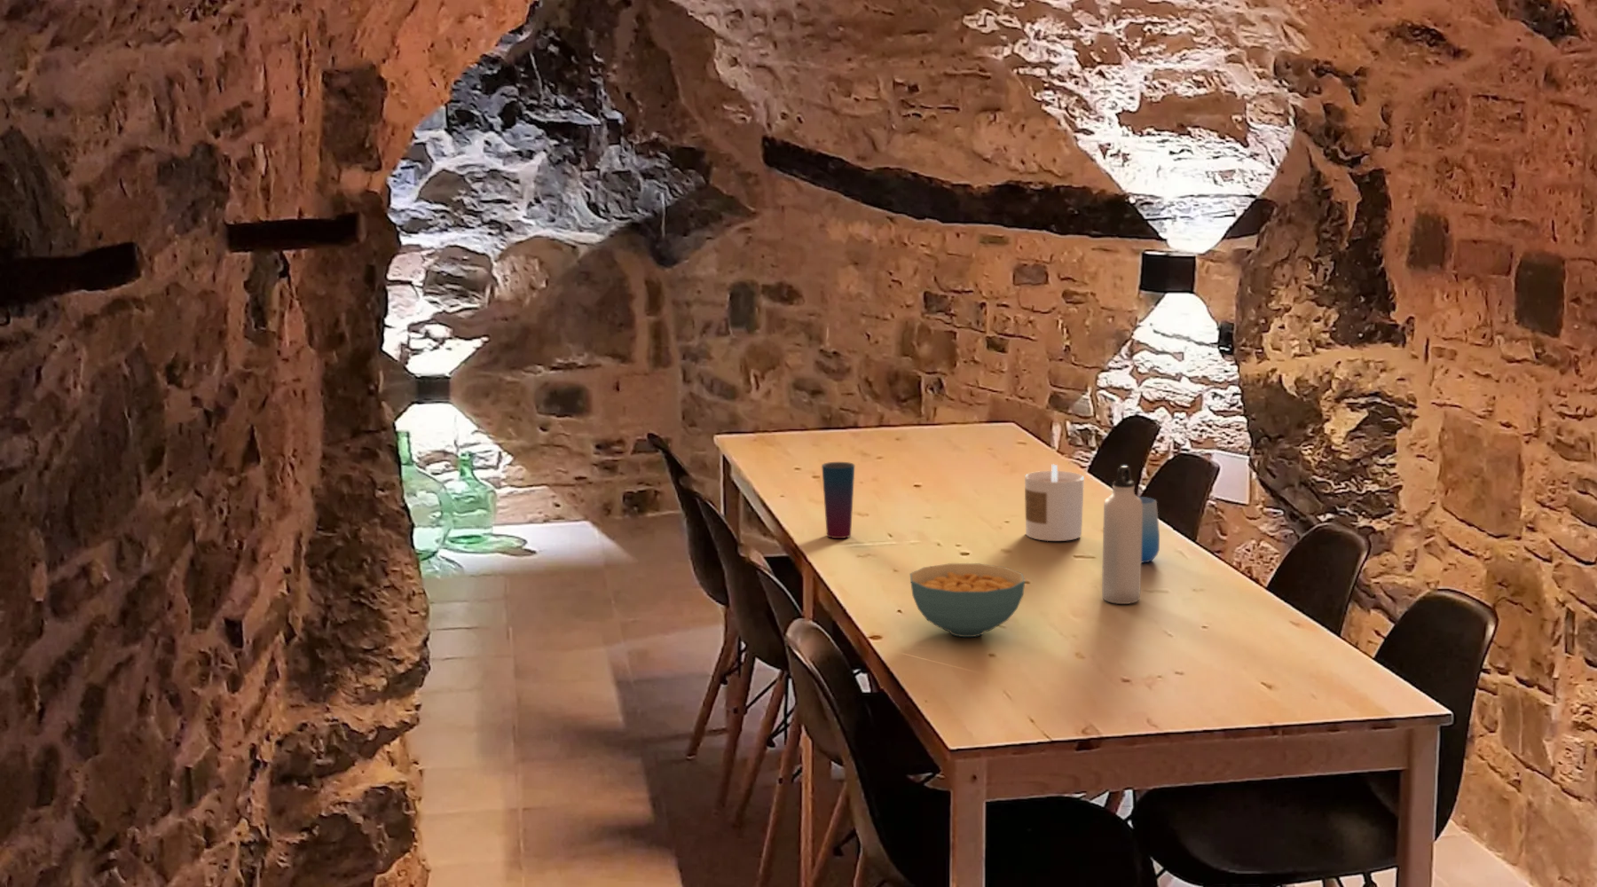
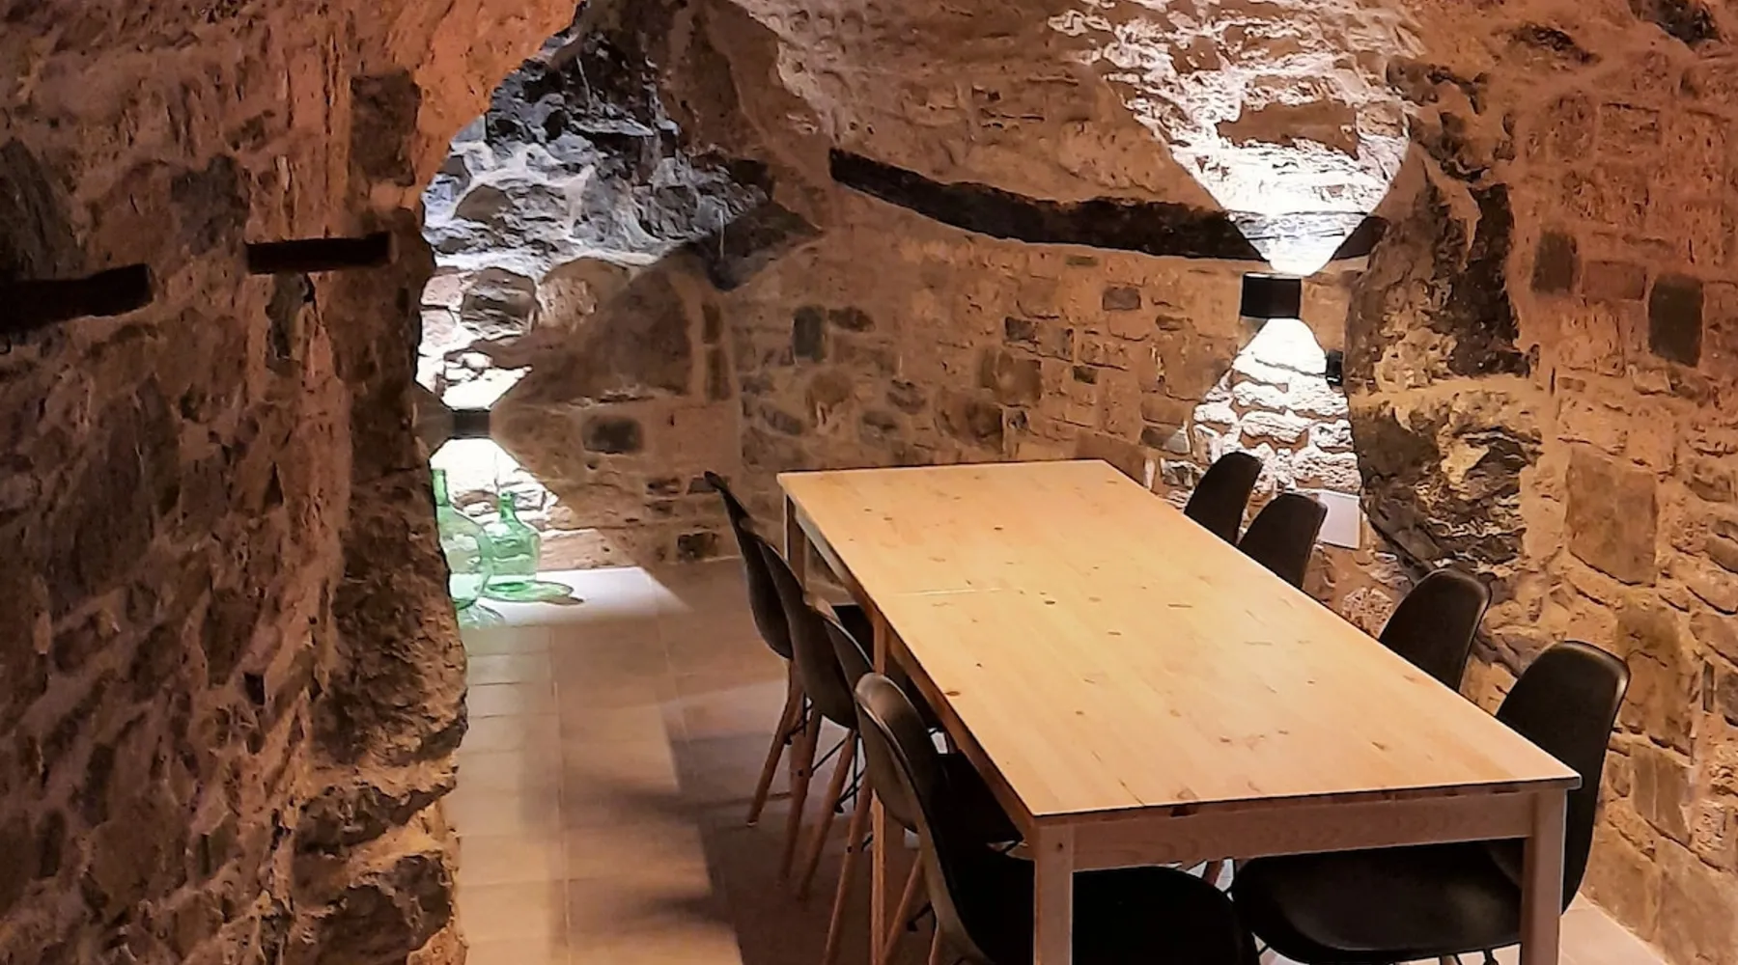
- water bottle [1101,464,1143,605]
- cup [1136,496,1160,564]
- cup [820,461,855,540]
- candle [1024,463,1085,542]
- cereal bowl [910,563,1026,638]
